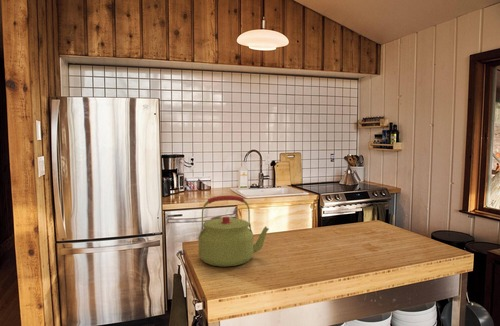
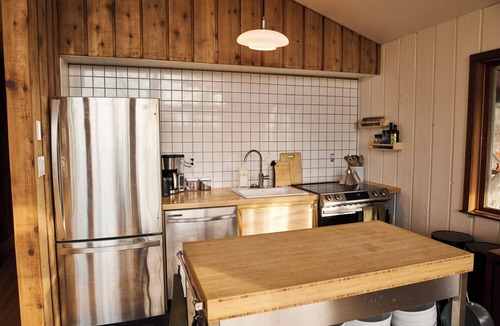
- kettle [197,195,270,268]
